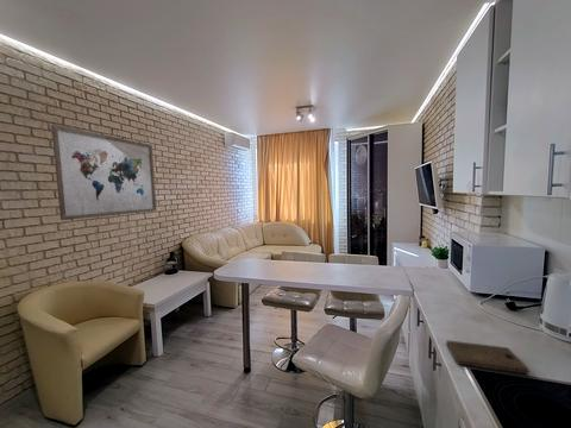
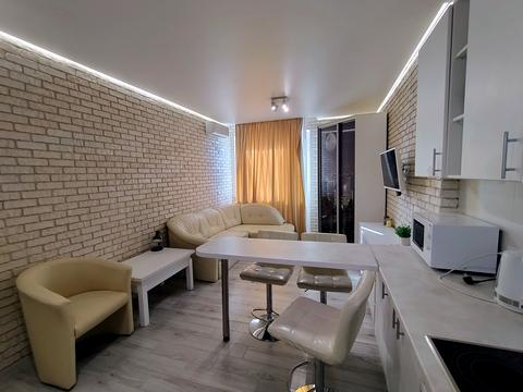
- wall art [50,124,158,221]
- cutting board [445,339,531,376]
